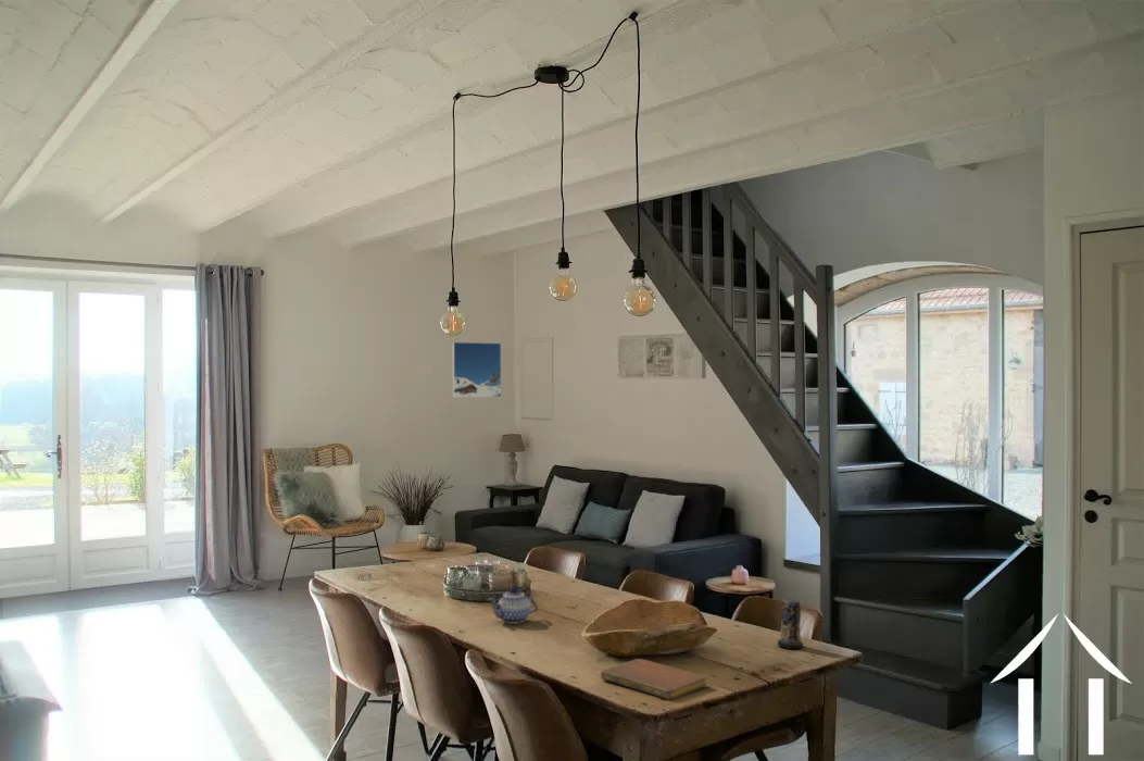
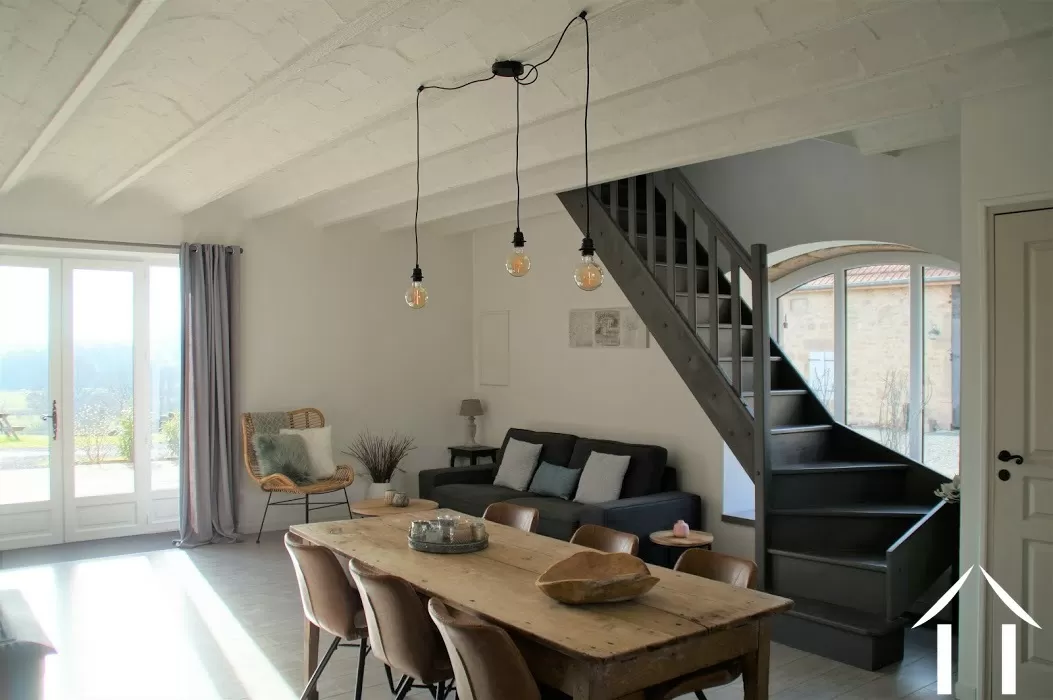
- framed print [451,341,502,399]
- notebook [600,658,707,701]
- candle [777,597,804,650]
- teapot [487,586,539,625]
